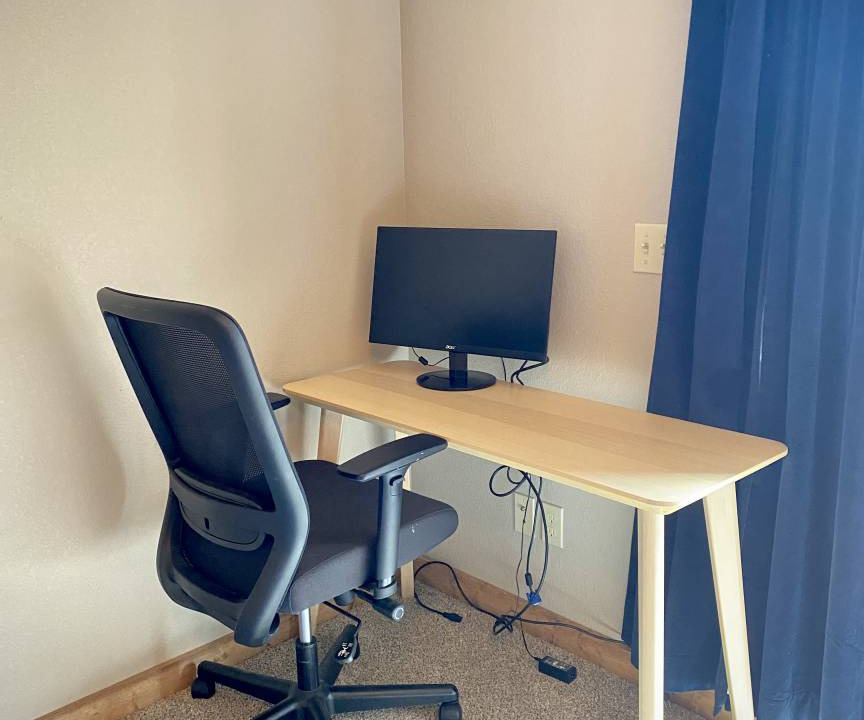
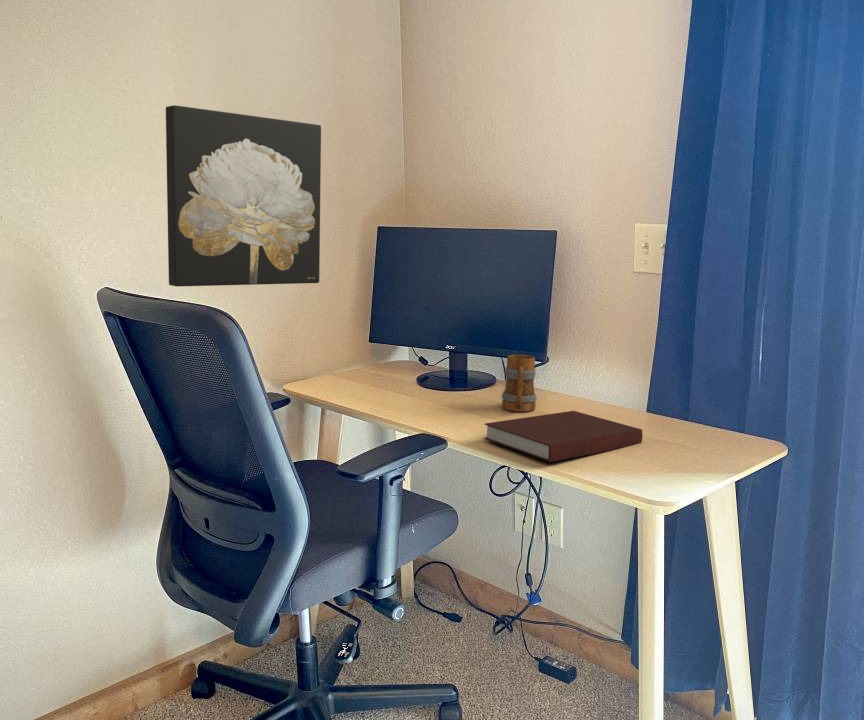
+ notebook [483,410,644,463]
+ wall art [165,104,322,287]
+ mug [501,354,538,413]
